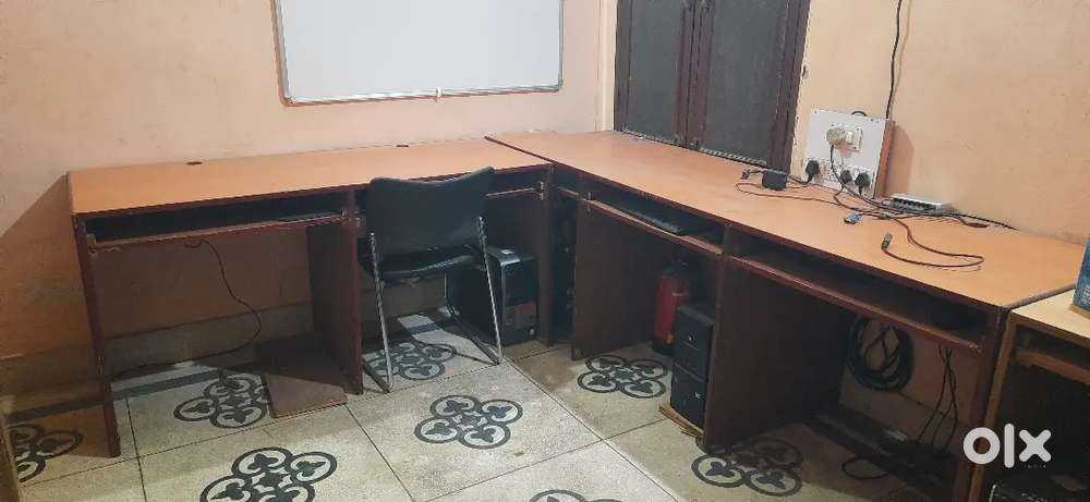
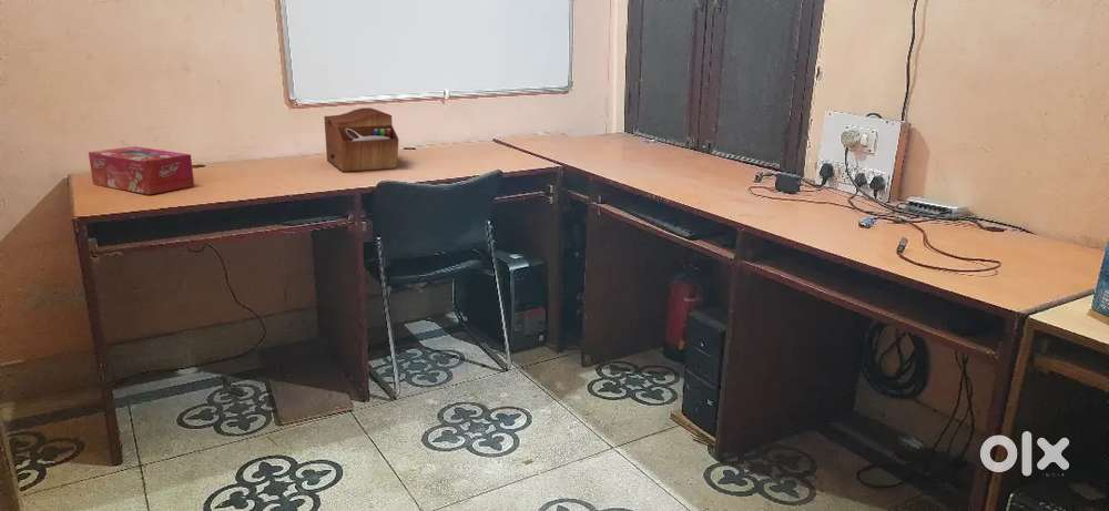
+ sewing box [323,106,399,173]
+ tissue box [88,145,195,195]
